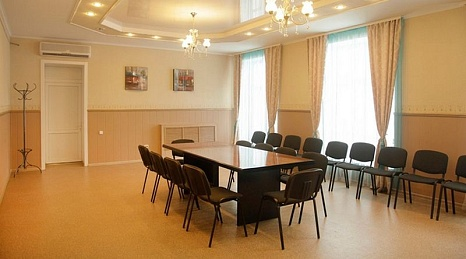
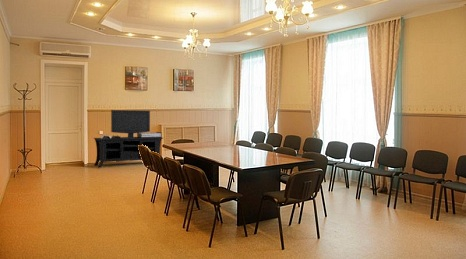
+ media console [93,109,164,169]
